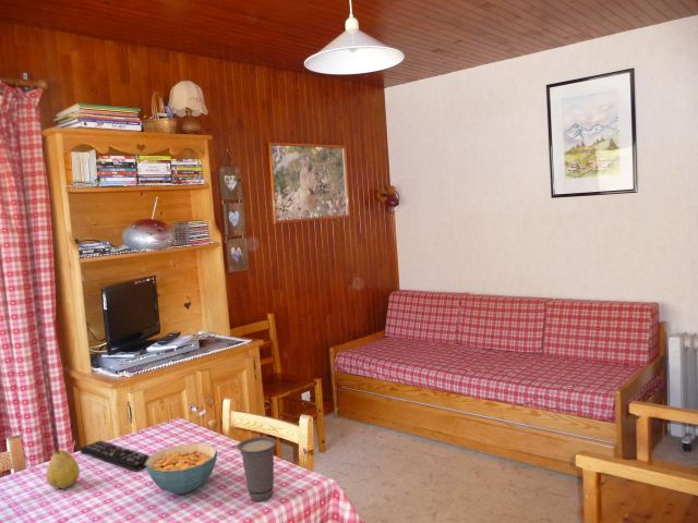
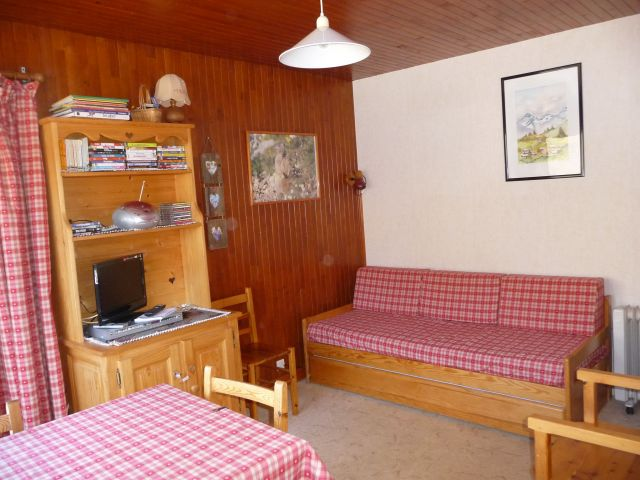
- cup [237,436,278,502]
- fruit [45,448,81,490]
- cereal bowl [145,442,218,495]
- remote control [79,439,151,472]
